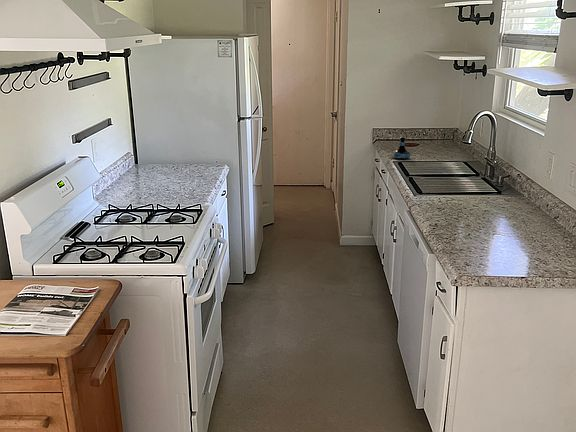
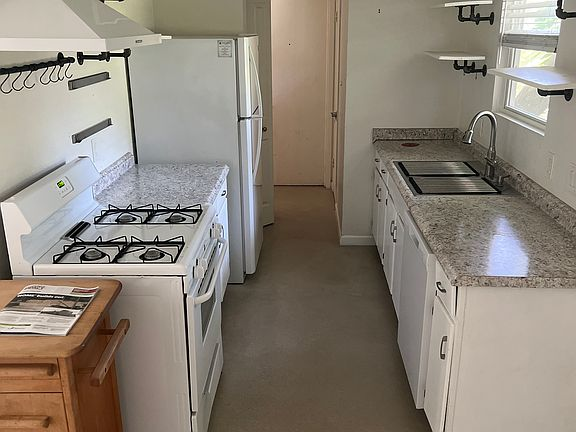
- tequila bottle [392,136,411,160]
